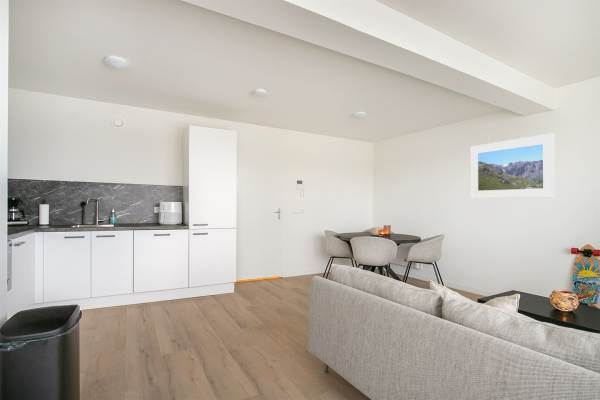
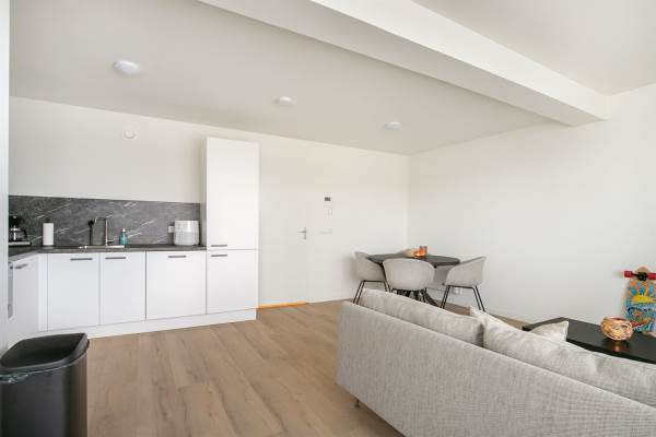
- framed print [469,132,556,199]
